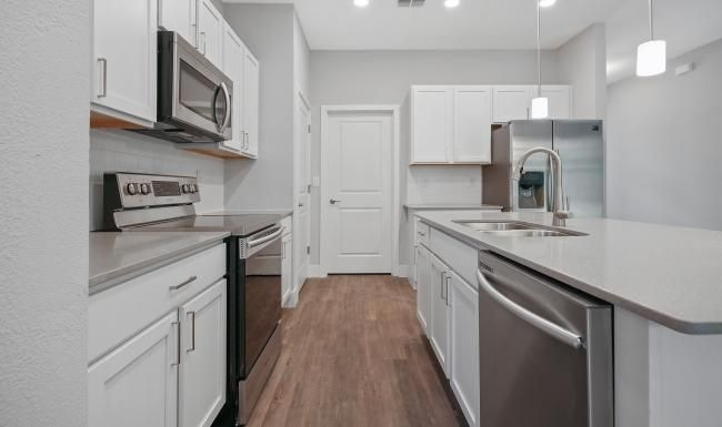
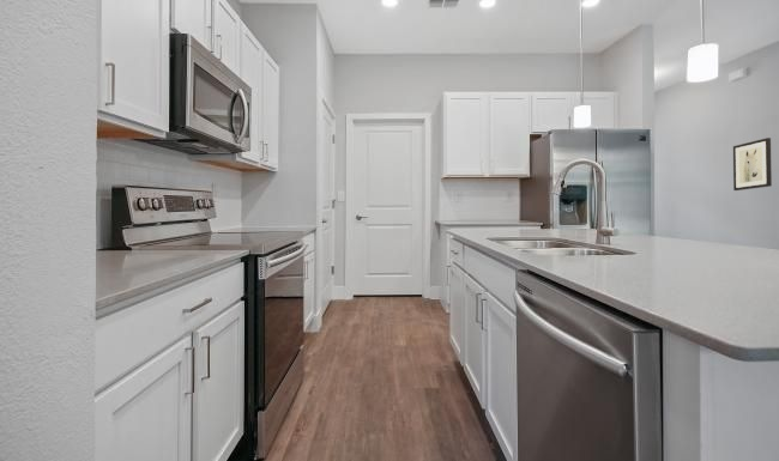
+ wall art [732,137,773,192]
